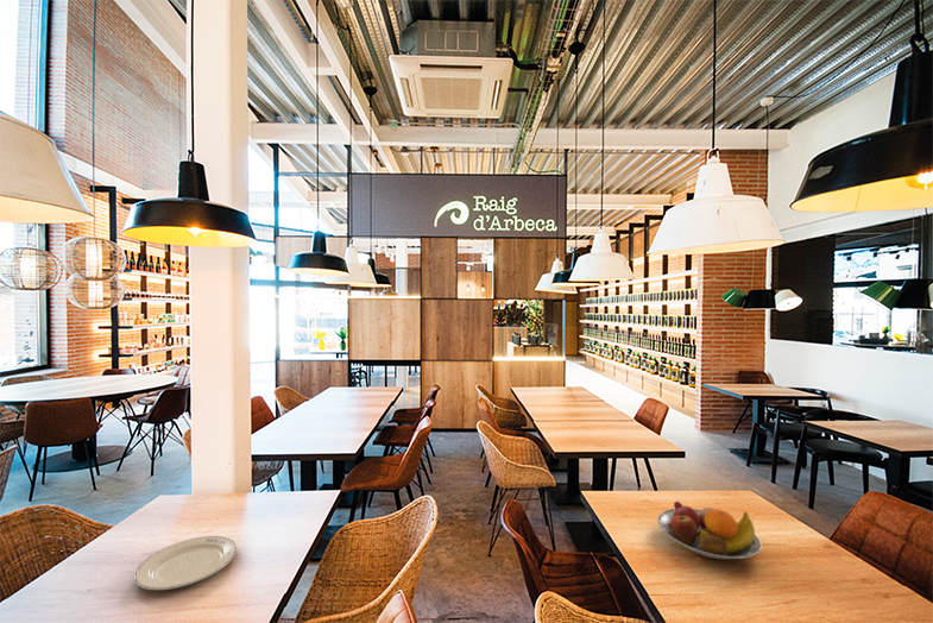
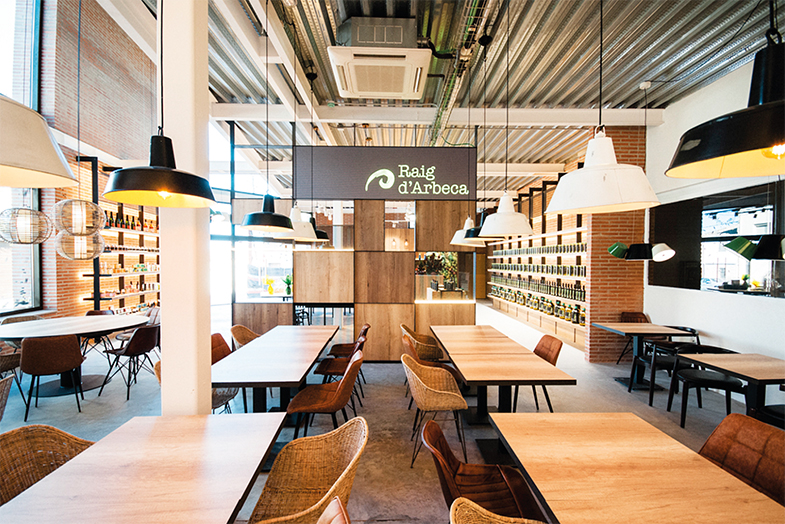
- chinaware [133,535,238,591]
- fruit bowl [656,501,763,560]
